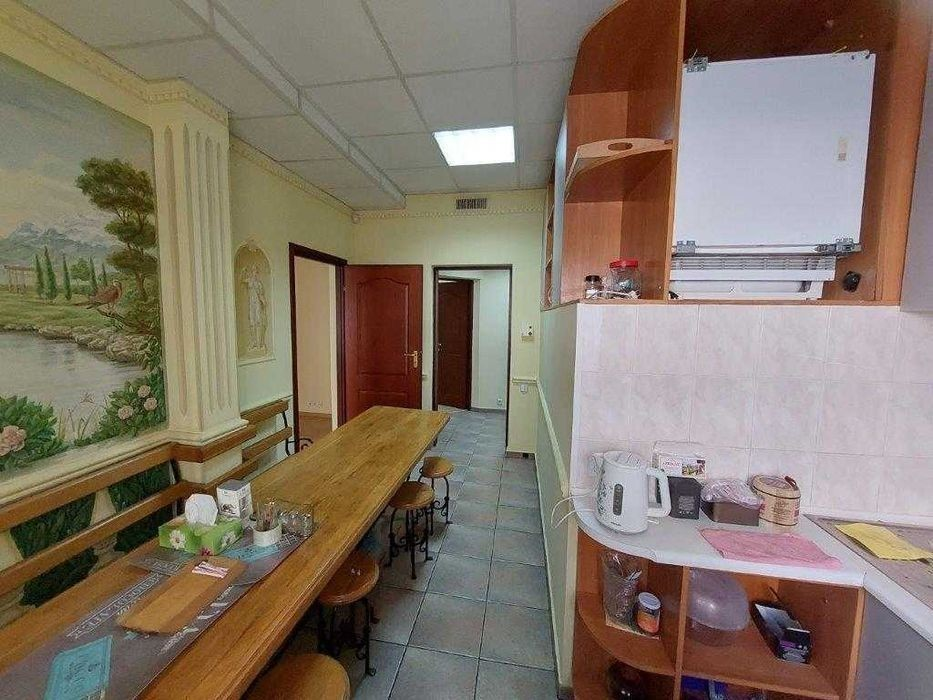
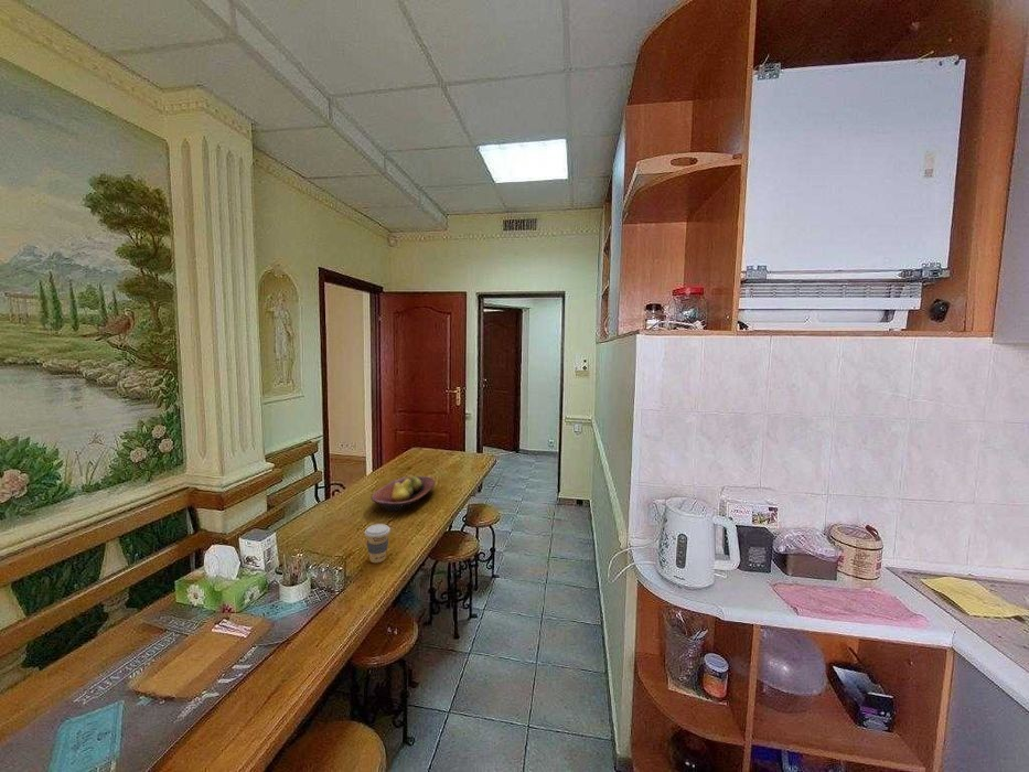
+ coffee cup [364,523,392,564]
+ fruit bowl [371,474,437,513]
